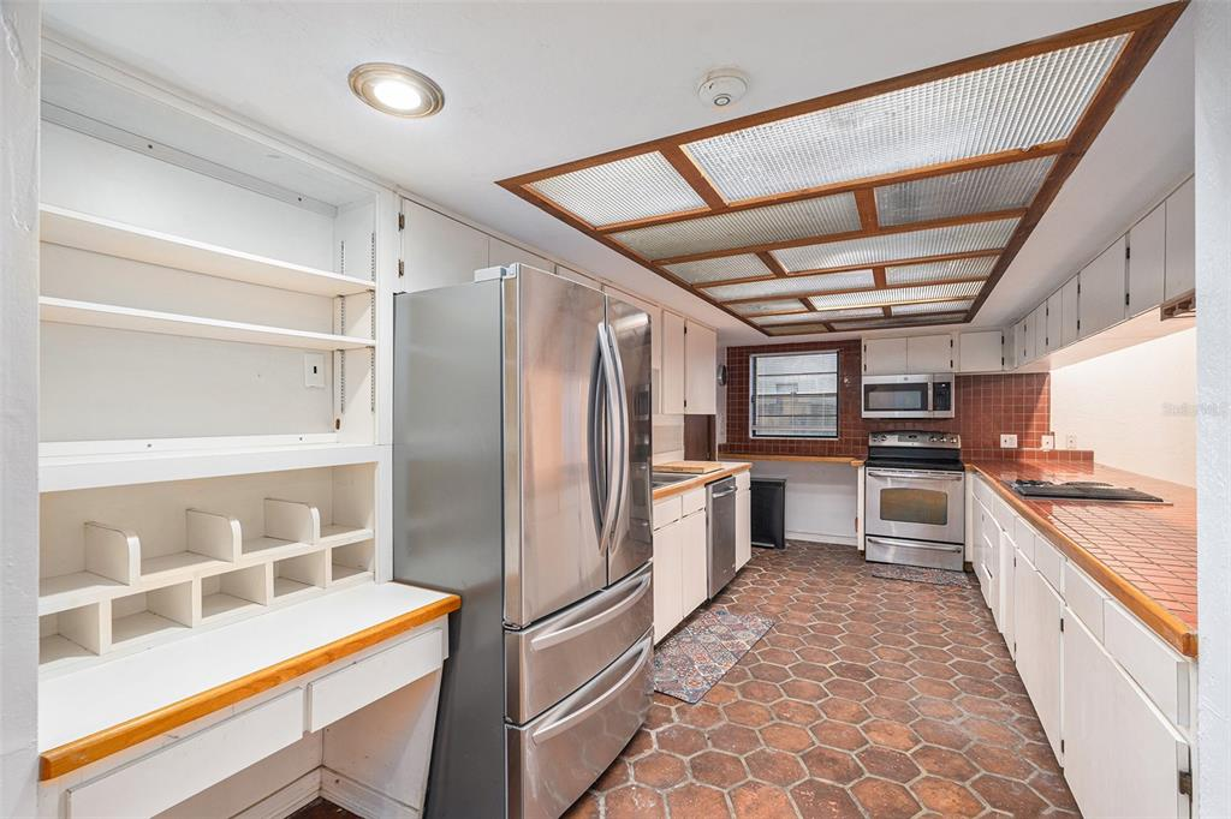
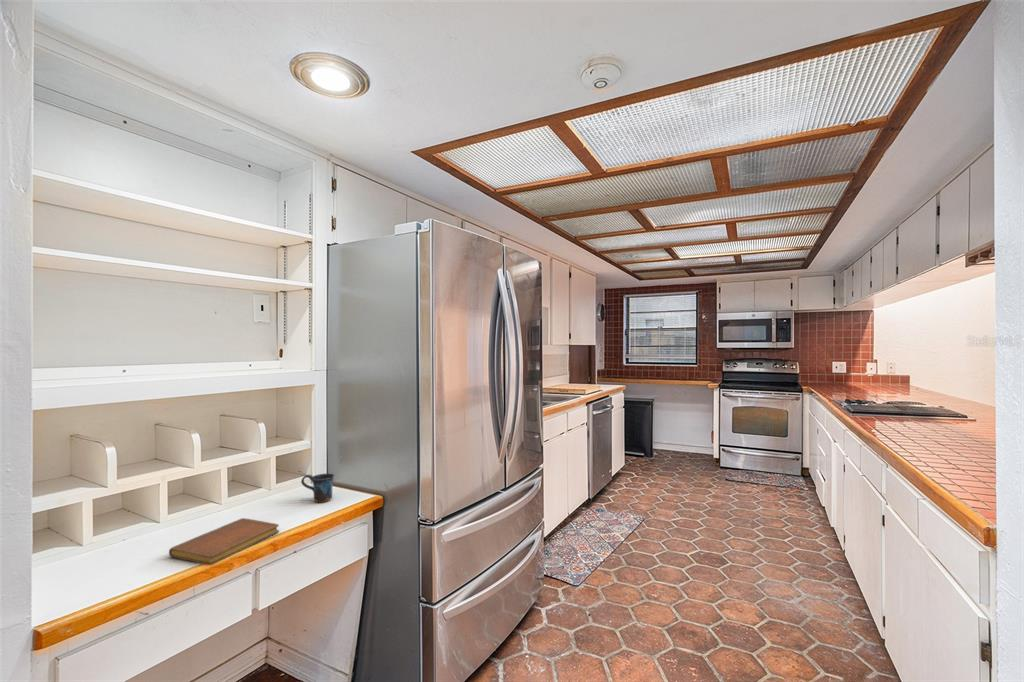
+ notebook [168,517,280,566]
+ mug [300,473,335,503]
